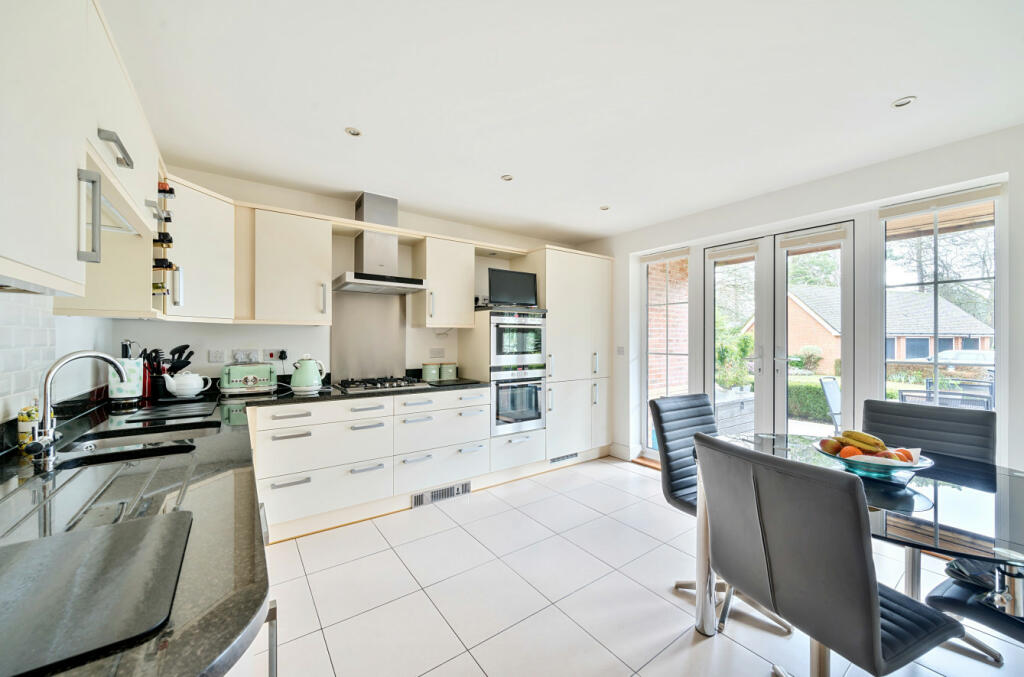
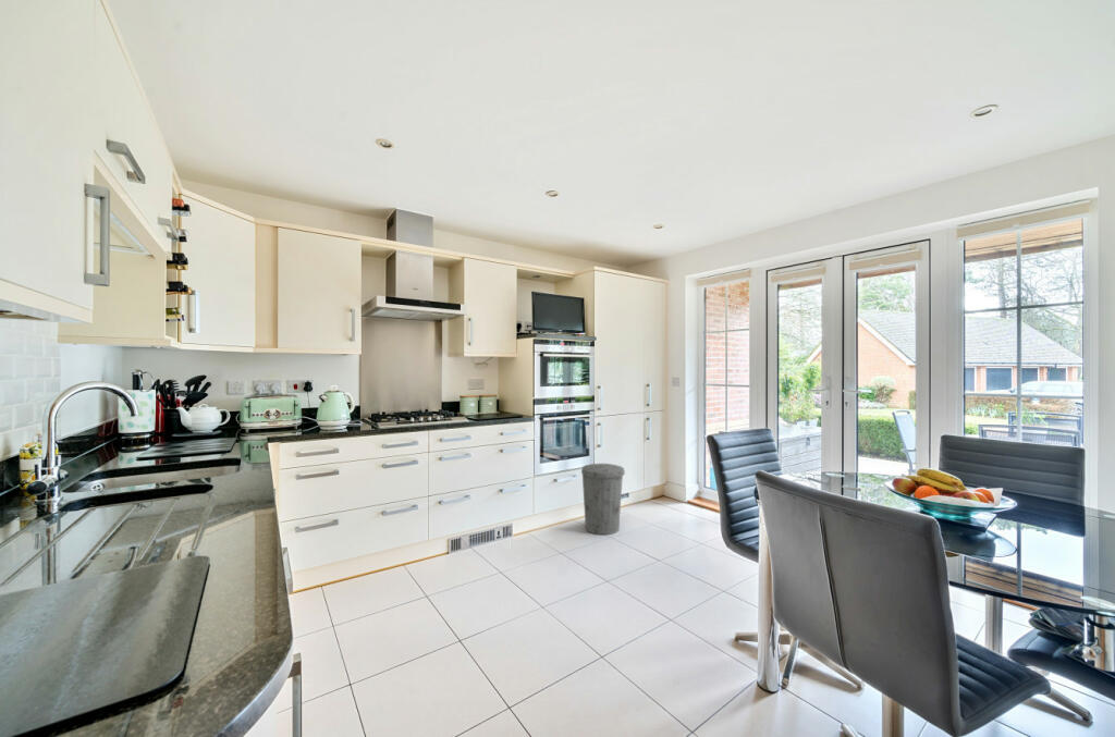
+ trash can [580,463,626,536]
